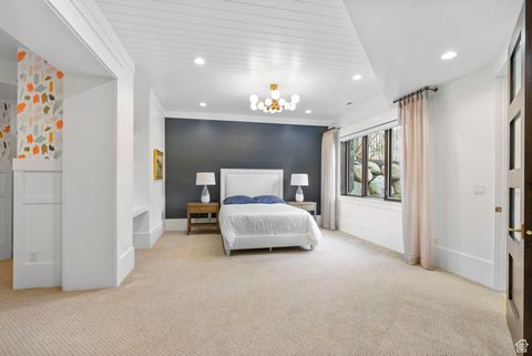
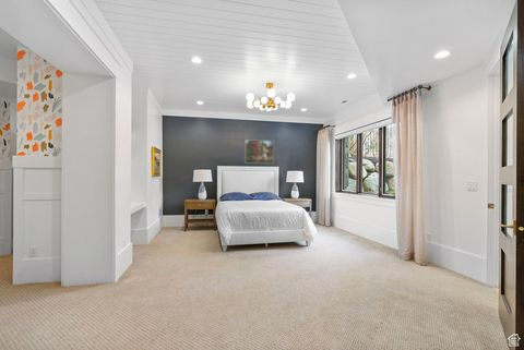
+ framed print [243,138,275,165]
